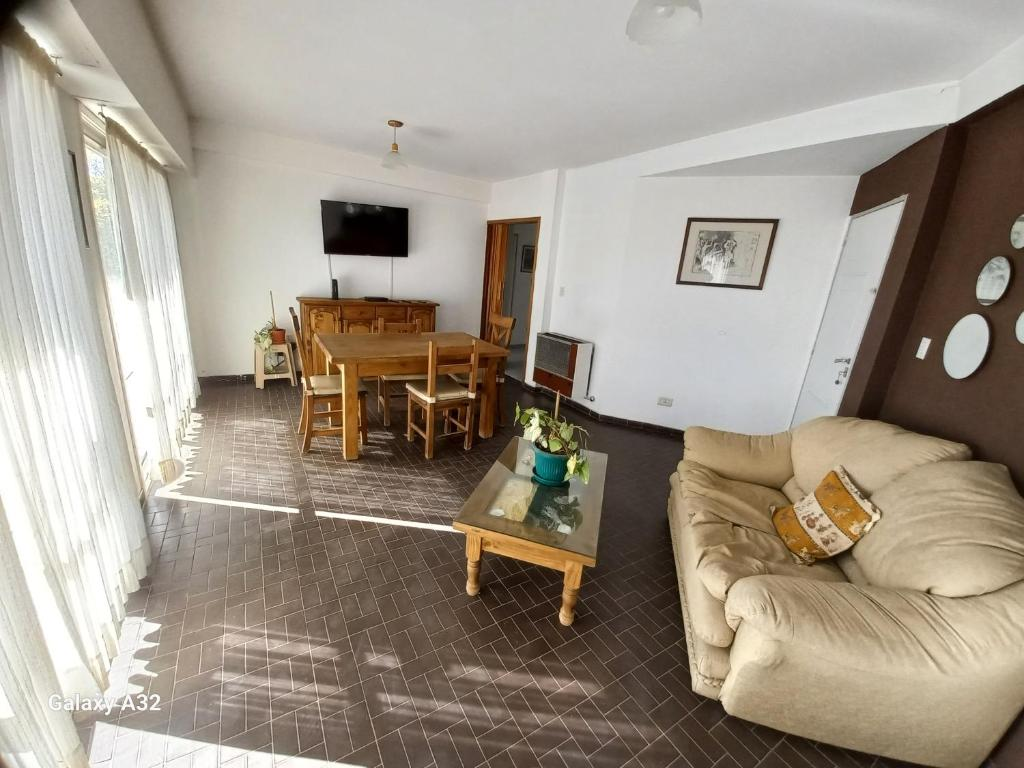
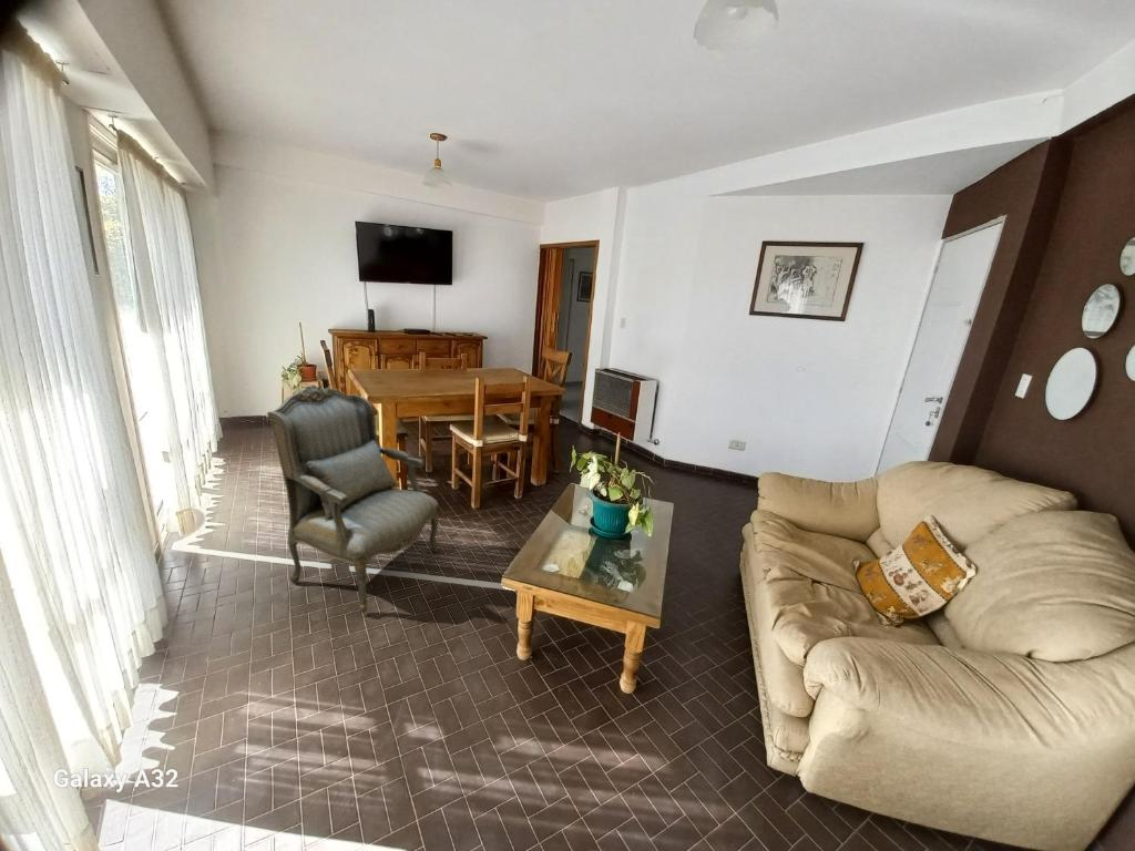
+ armchair [266,385,441,614]
